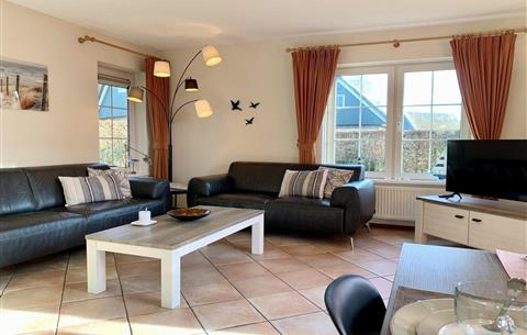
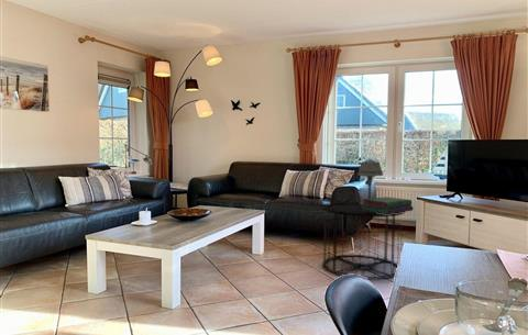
+ stack of books [362,196,415,214]
+ table lamp [356,158,385,205]
+ side table [321,201,406,280]
